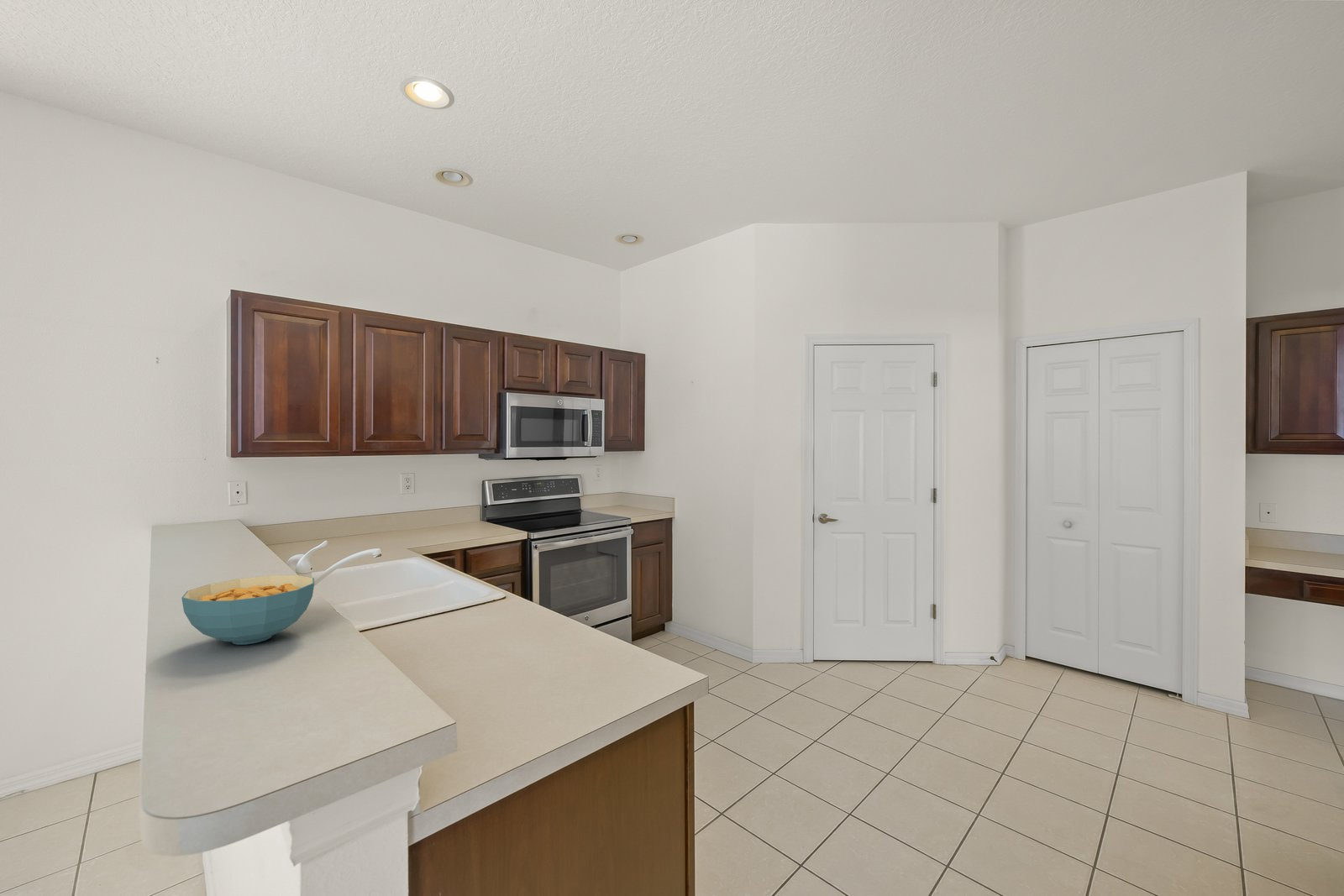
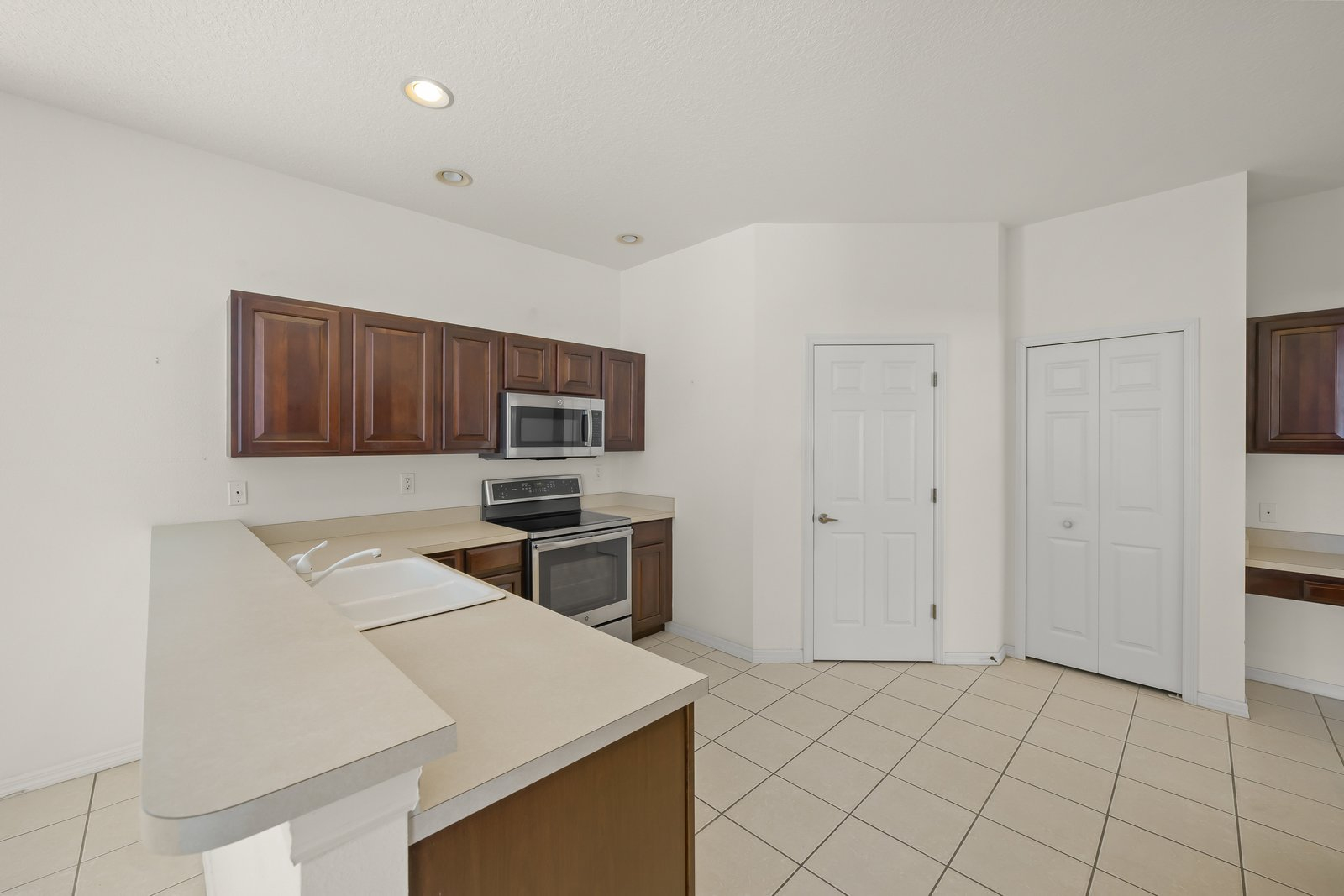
- cereal bowl [181,574,315,646]
